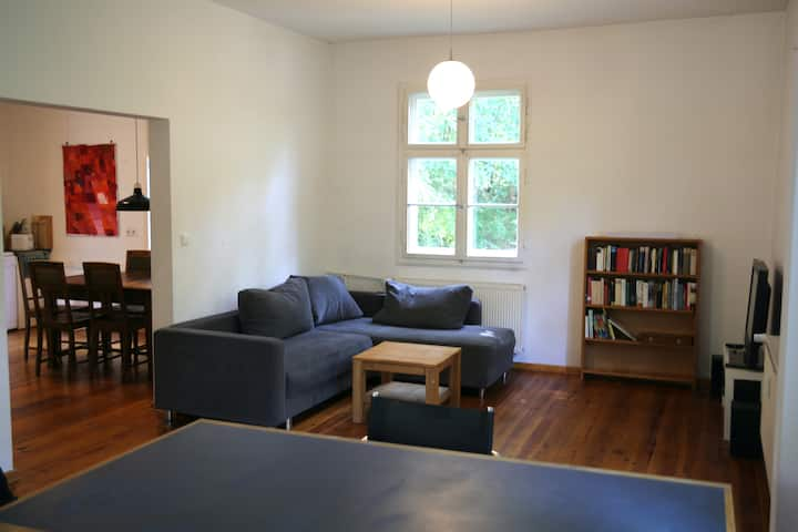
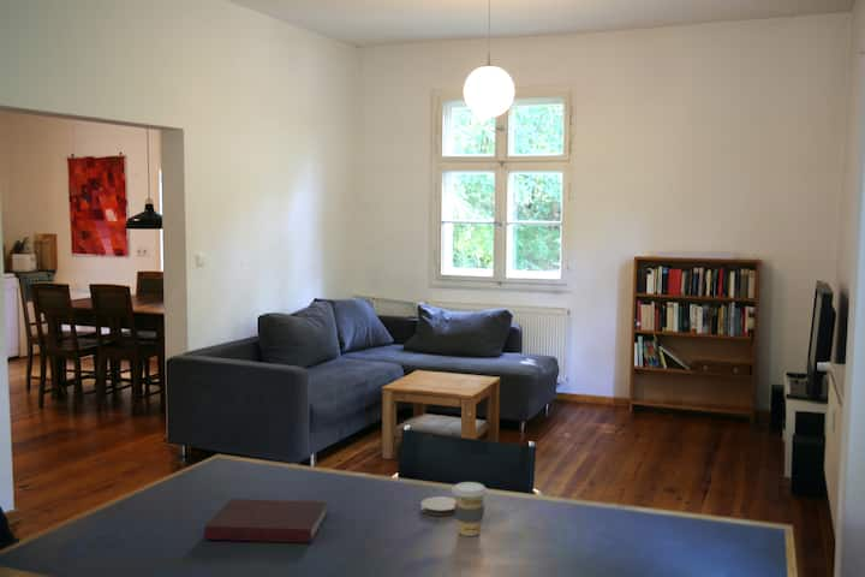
+ coaster [419,495,457,517]
+ coffee cup [451,481,488,537]
+ notebook [203,498,328,545]
